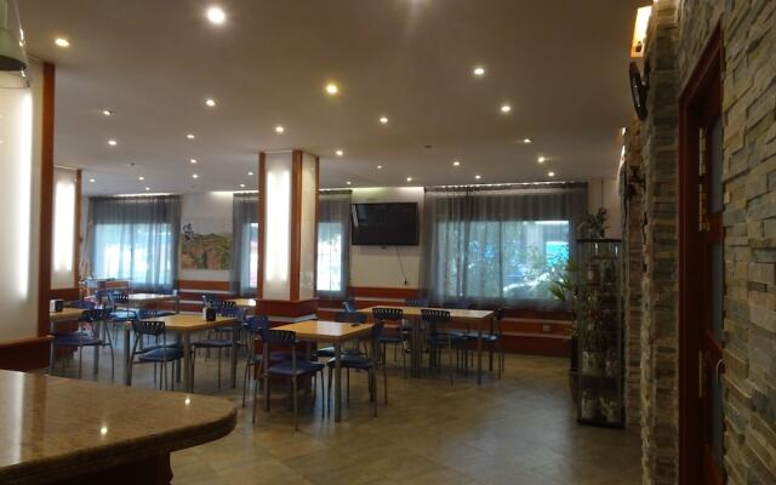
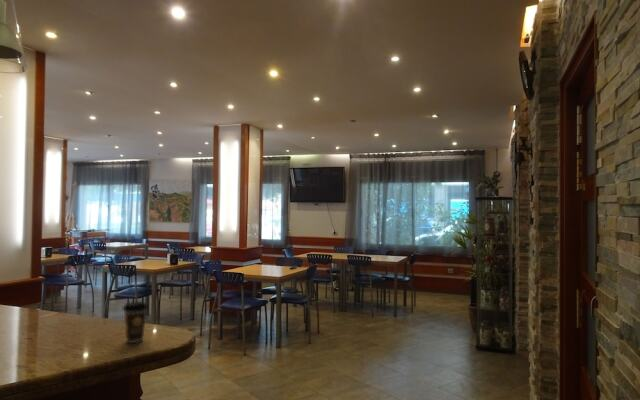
+ coffee cup [121,300,149,344]
